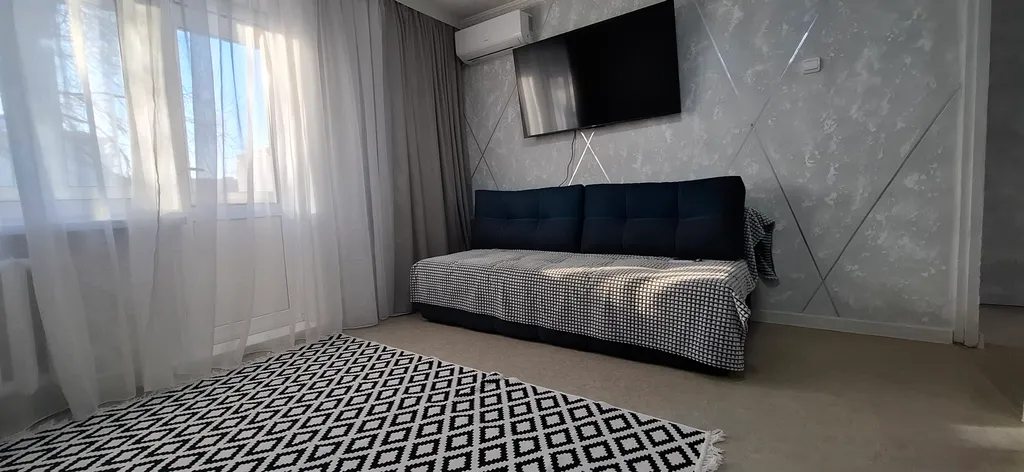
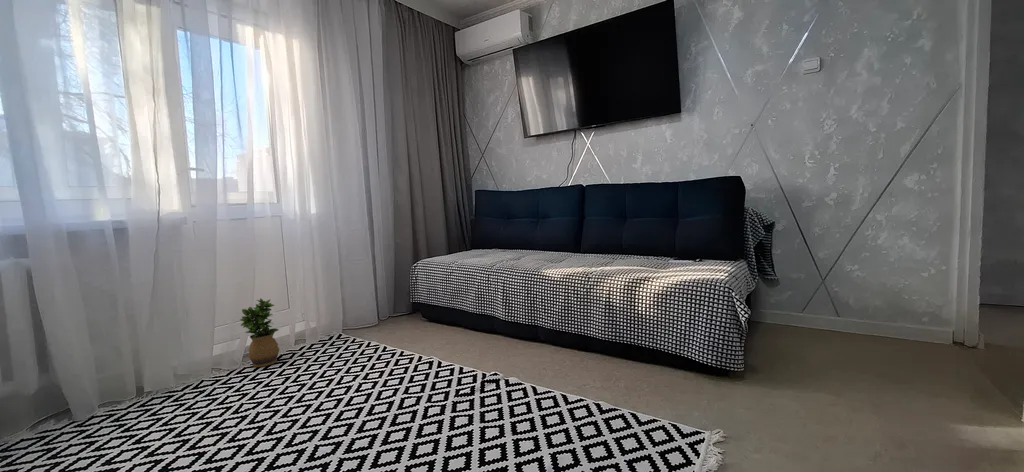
+ potted plant [239,297,280,368]
